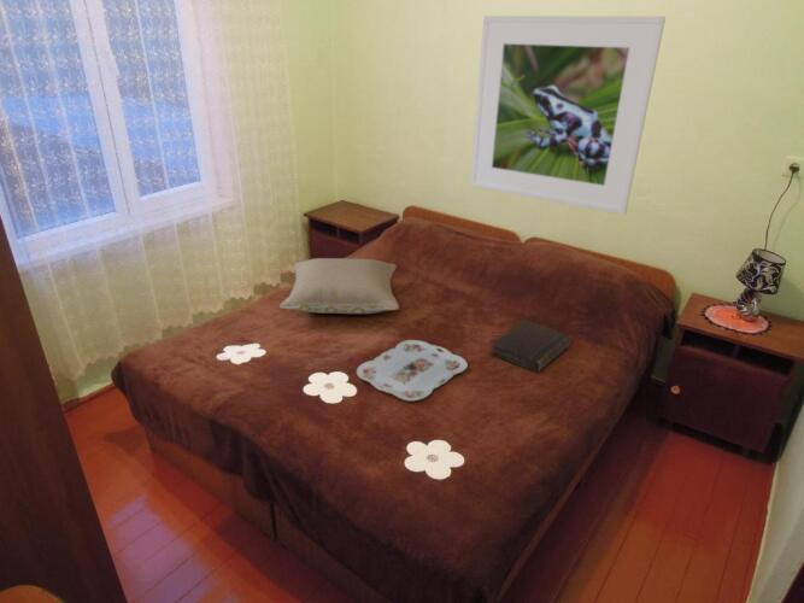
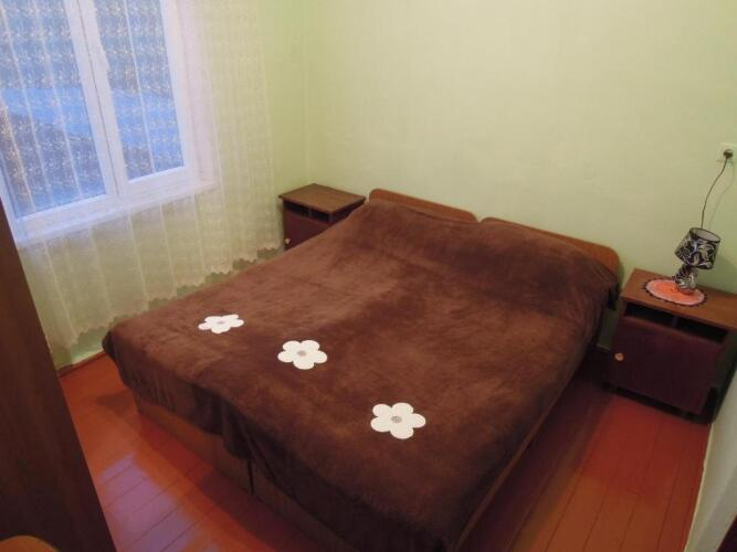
- pillow [278,257,400,315]
- book [488,320,573,374]
- serving tray [356,339,469,402]
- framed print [469,14,667,216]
